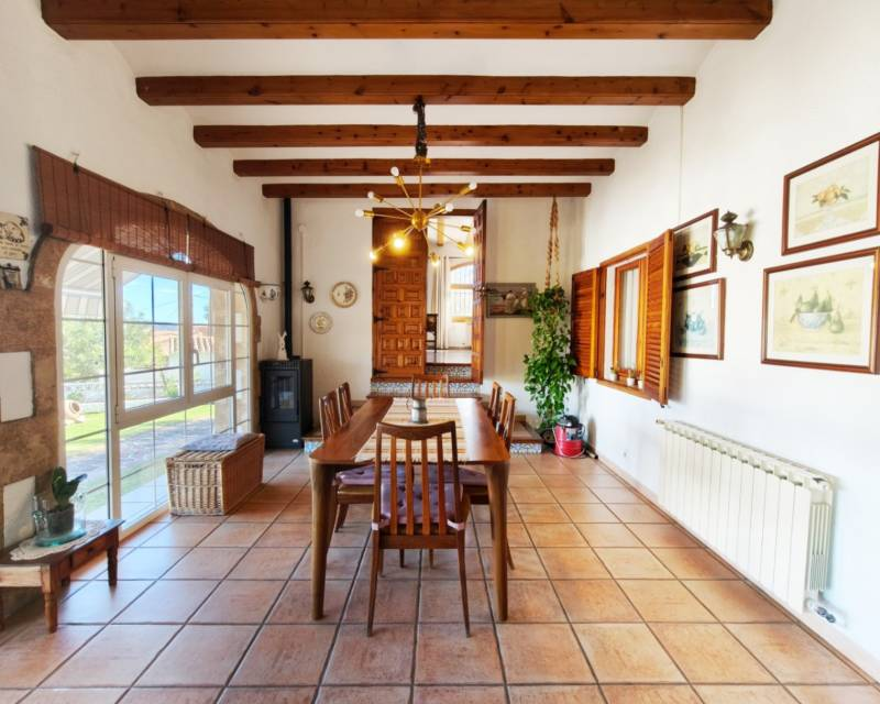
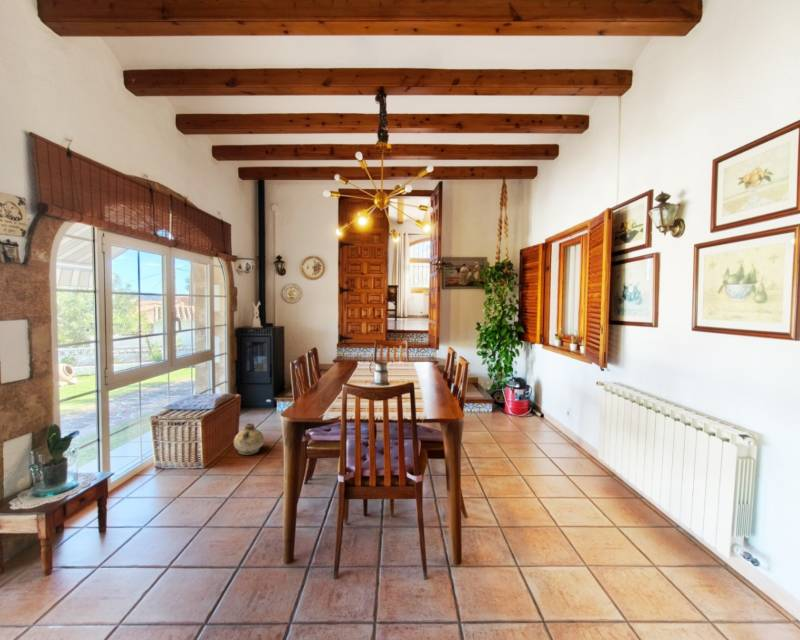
+ ceramic jug [233,422,265,456]
